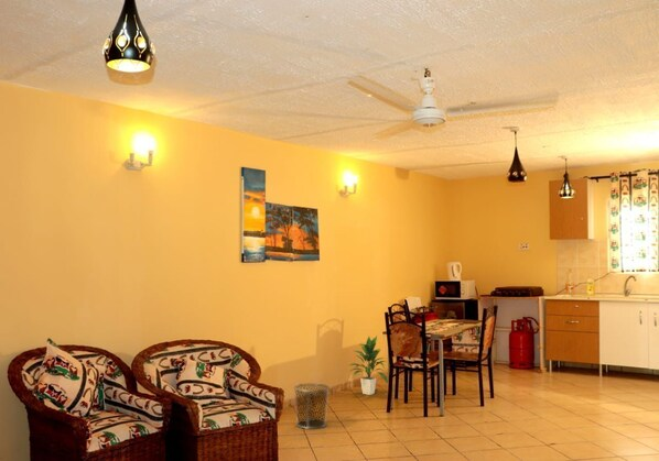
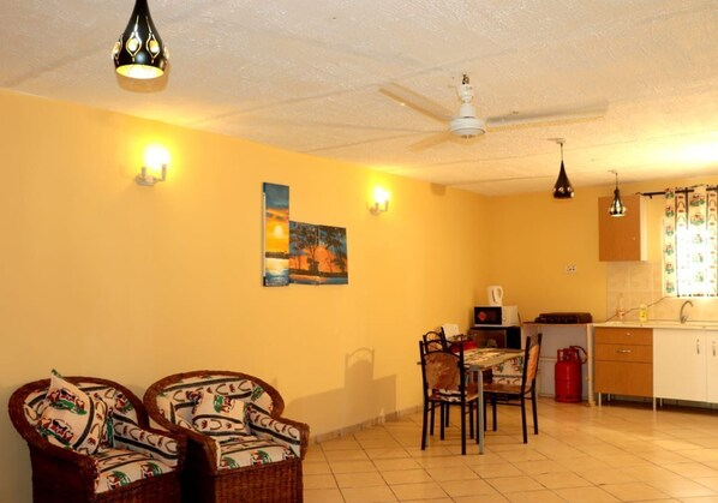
- indoor plant [347,336,389,396]
- waste bin [293,382,331,430]
